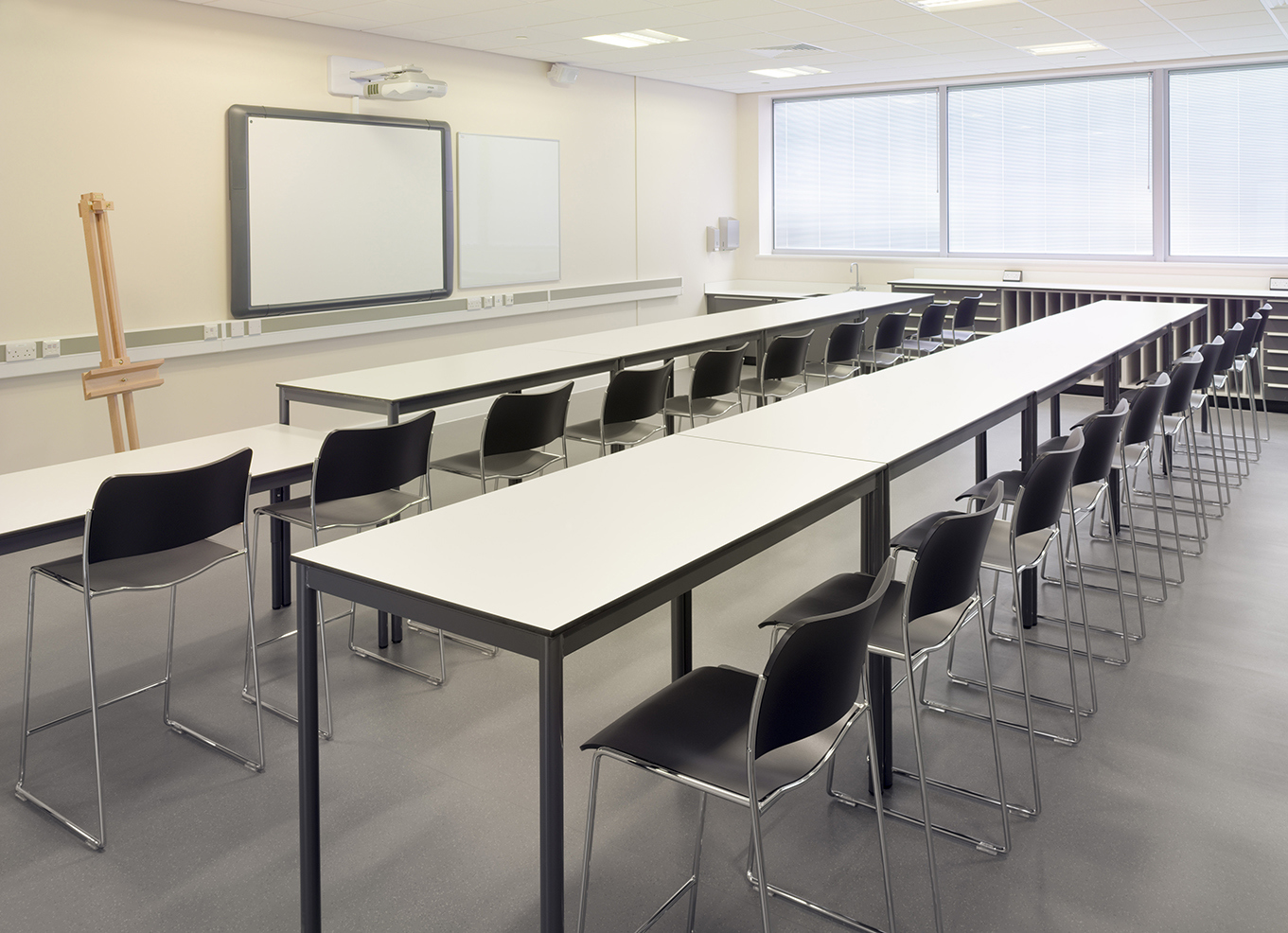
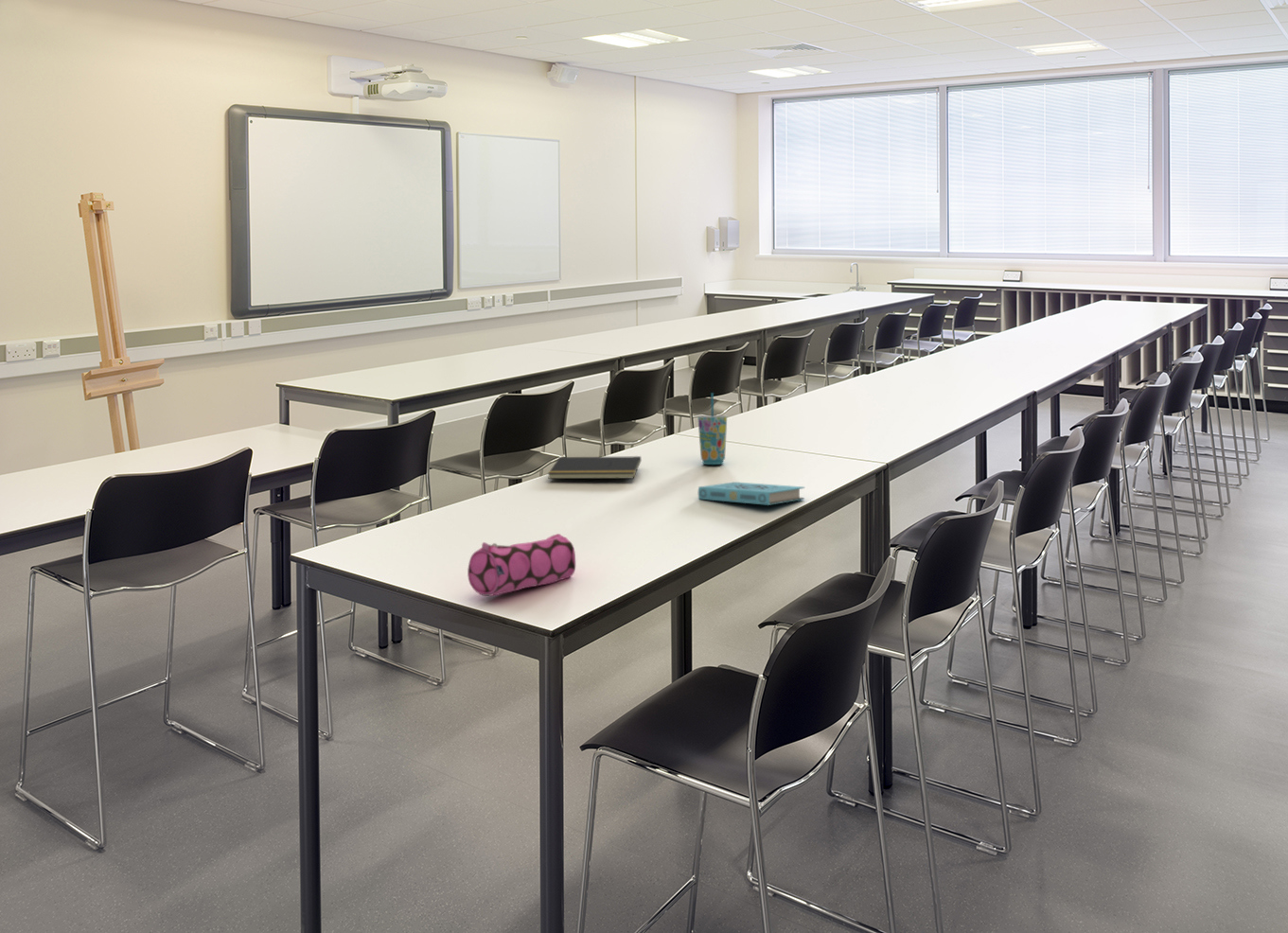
+ cup [697,392,728,466]
+ book [697,481,805,506]
+ pencil case [467,533,576,597]
+ notepad [547,455,642,480]
